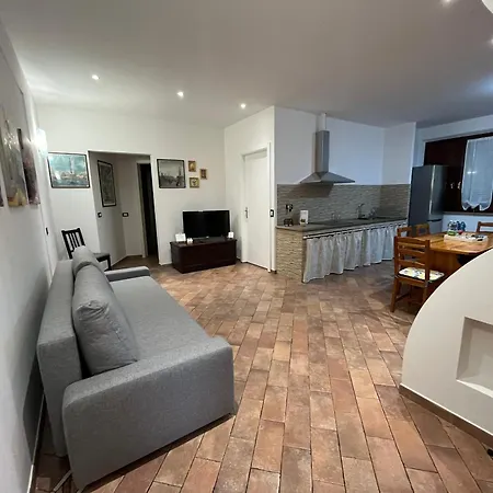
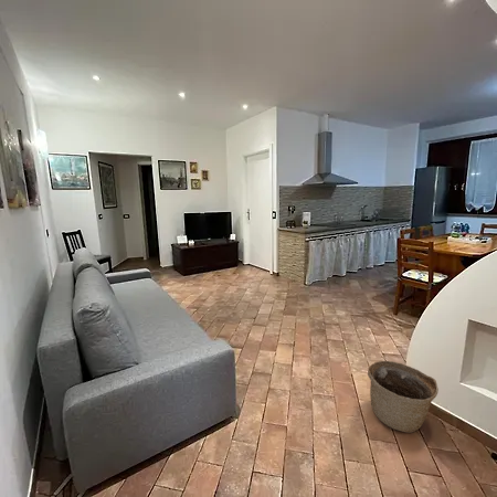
+ basket [367,360,440,434]
